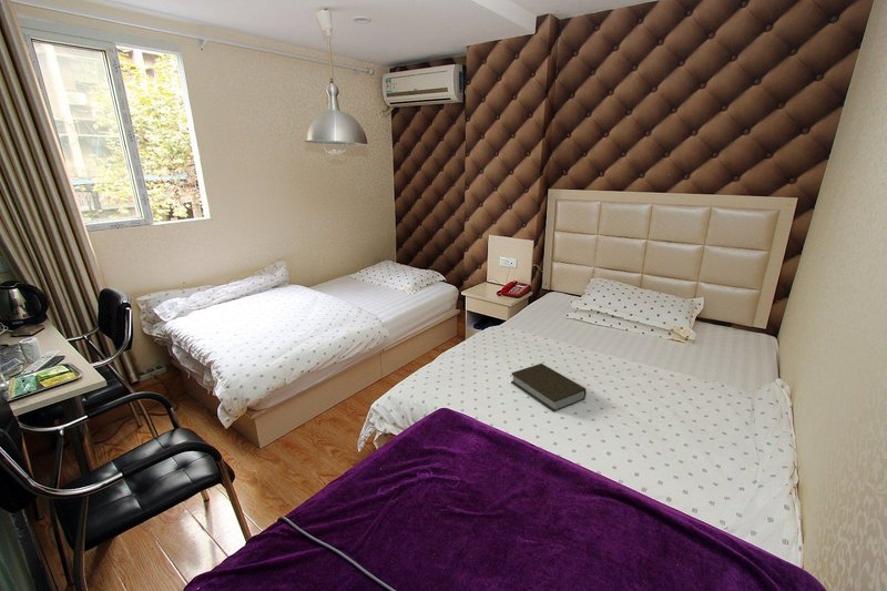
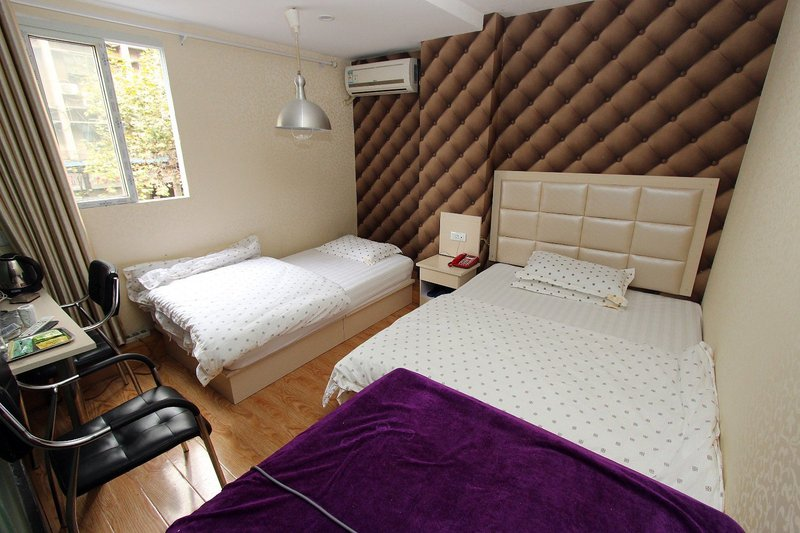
- book [510,363,588,412]
